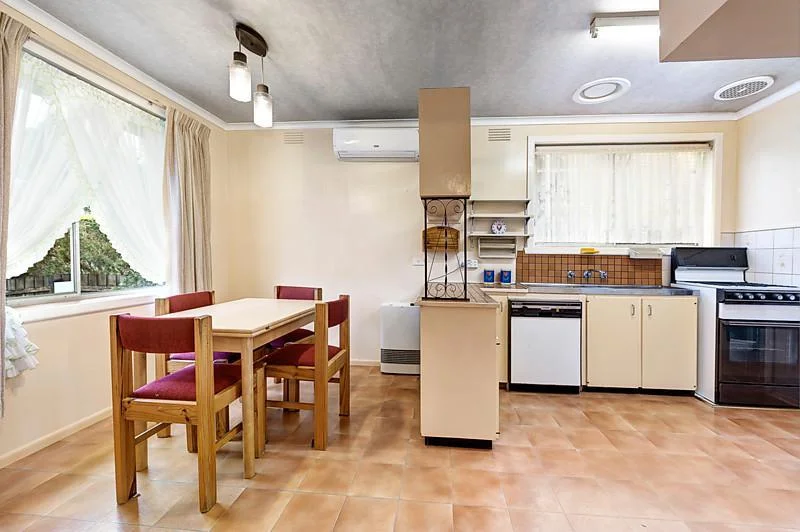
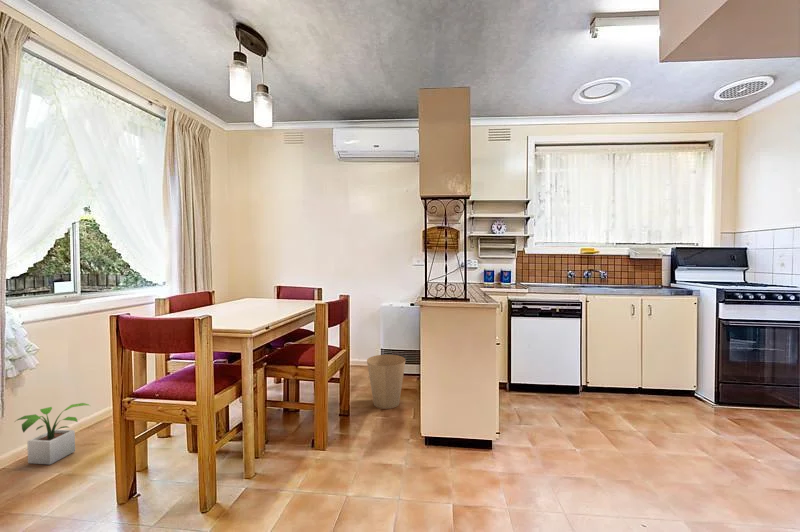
+ trash can [366,354,407,410]
+ potted plant [15,402,91,465]
